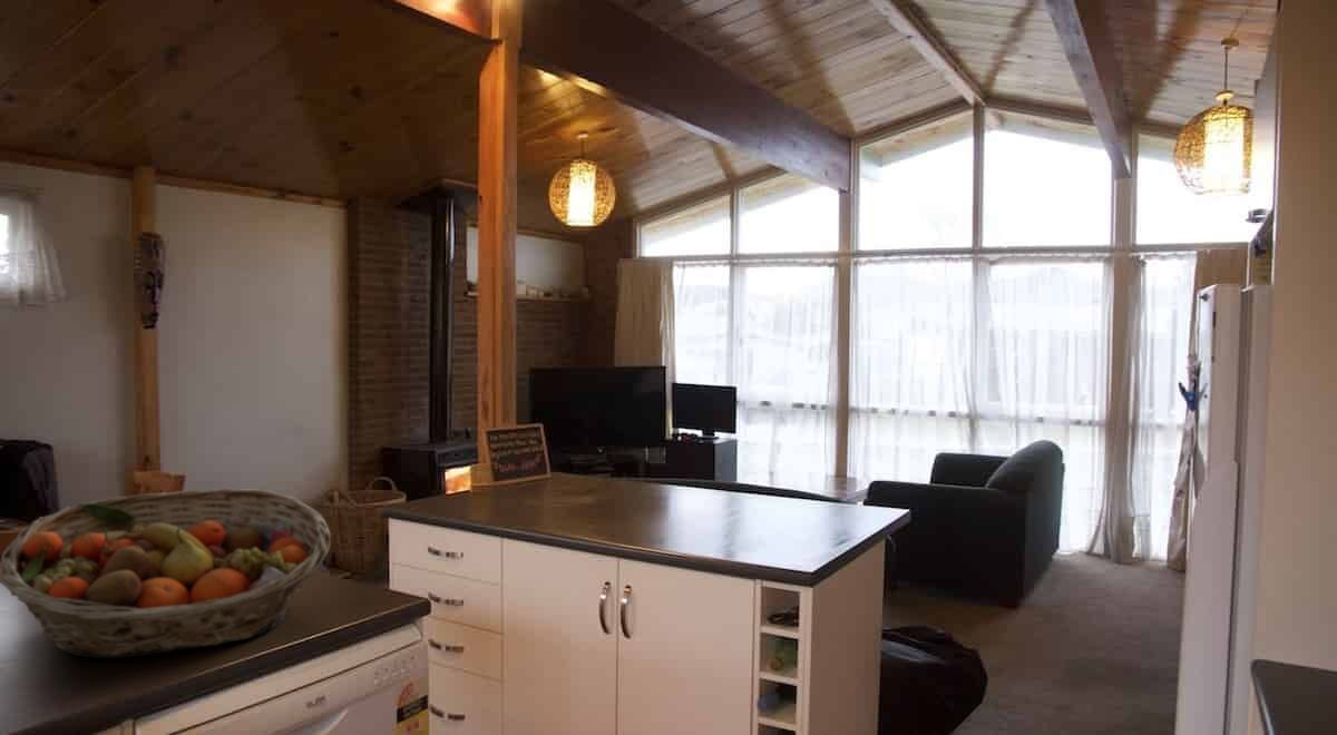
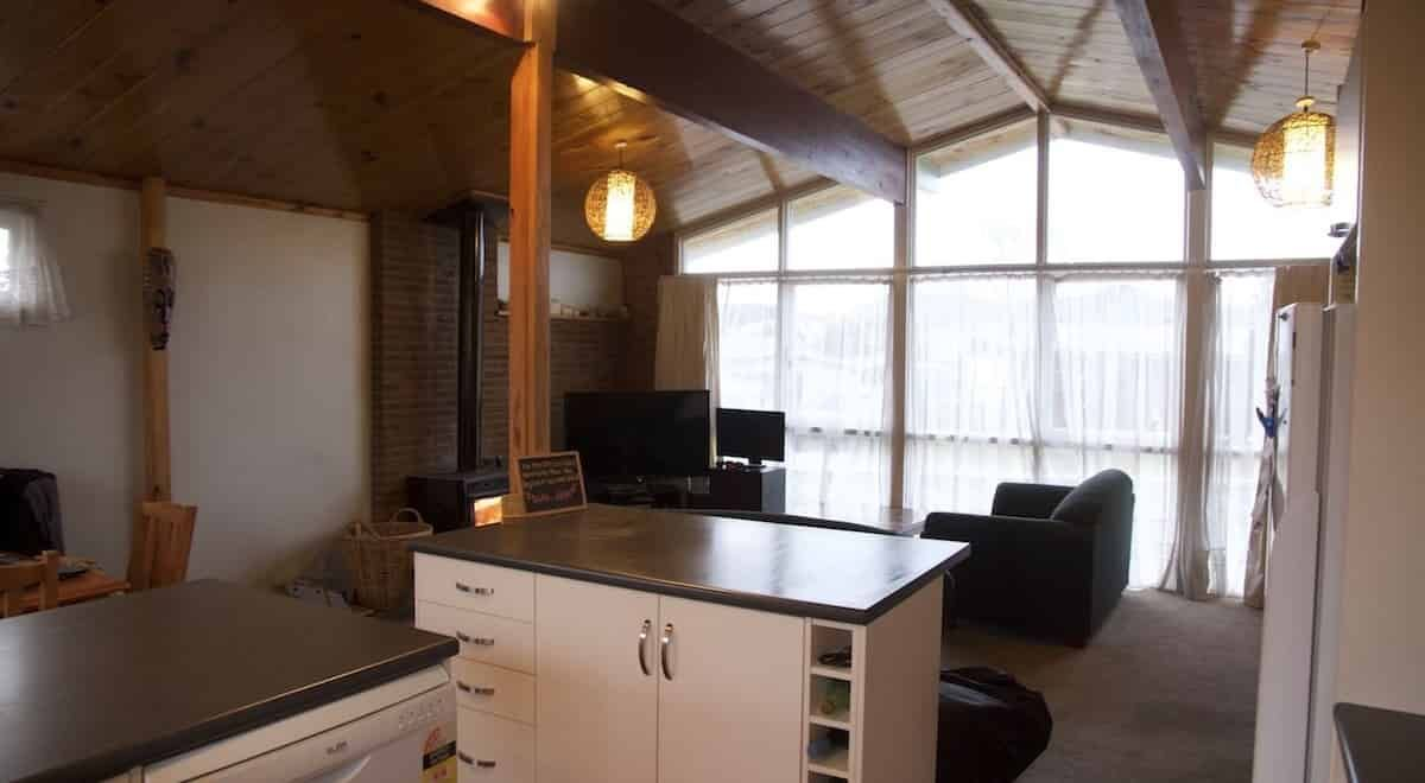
- fruit basket [0,488,332,659]
